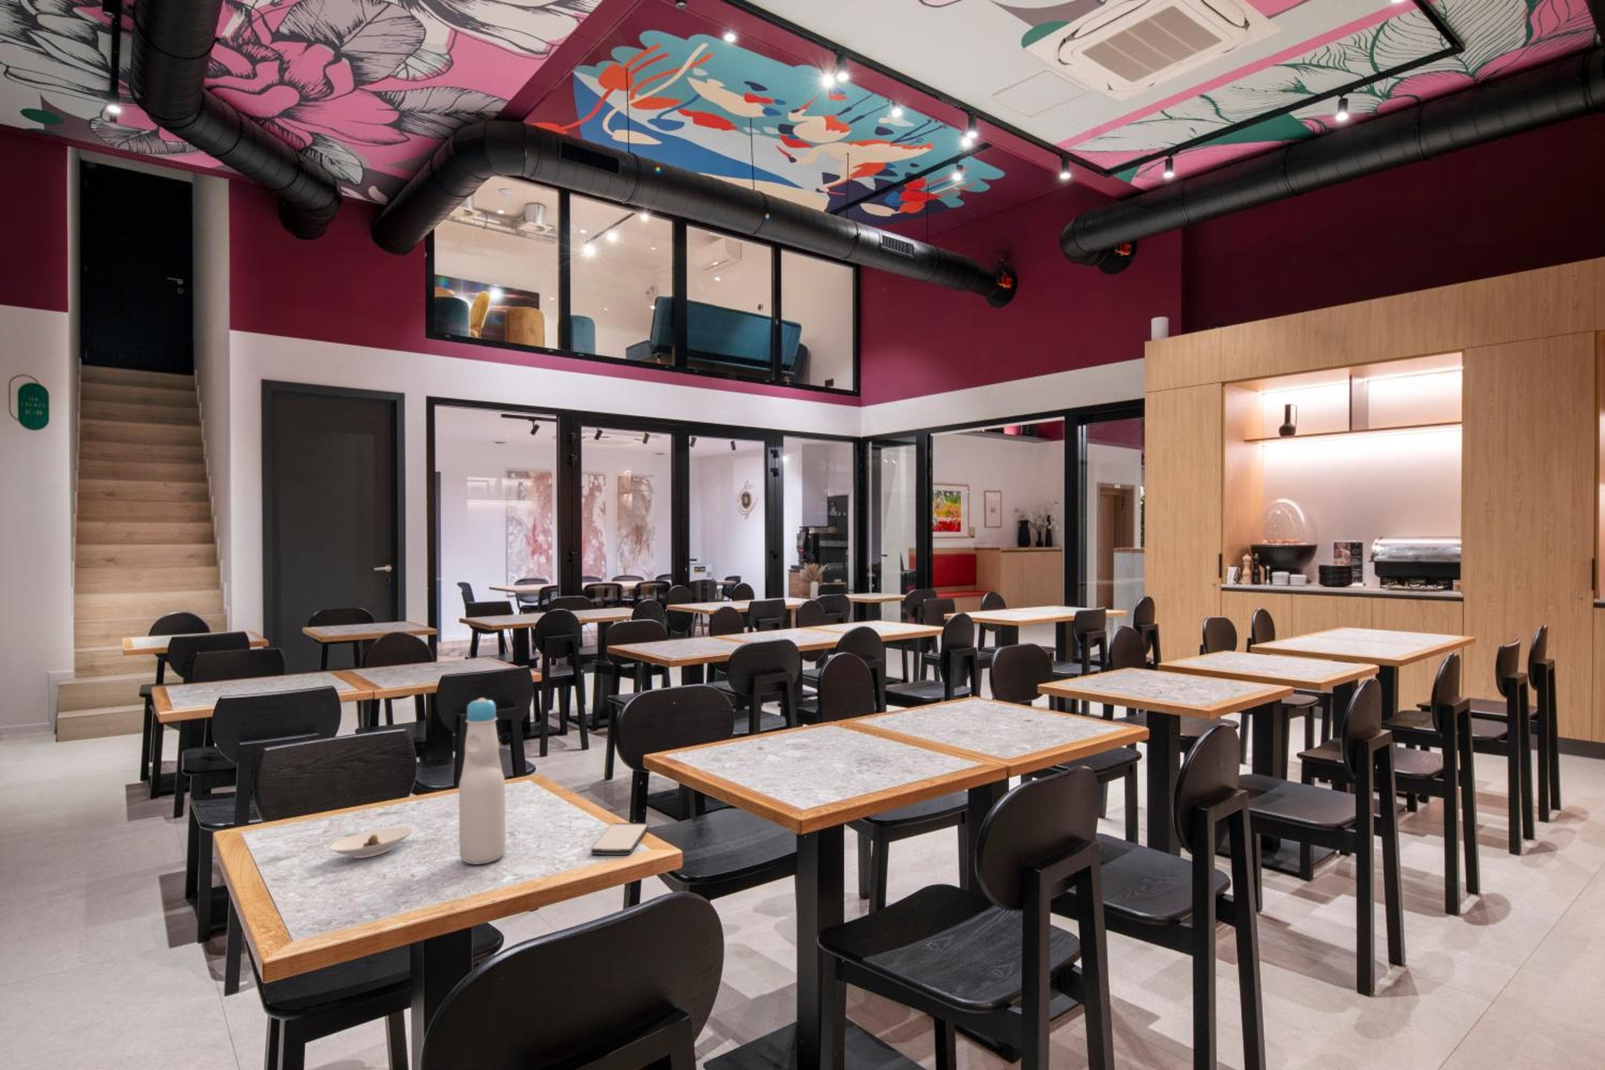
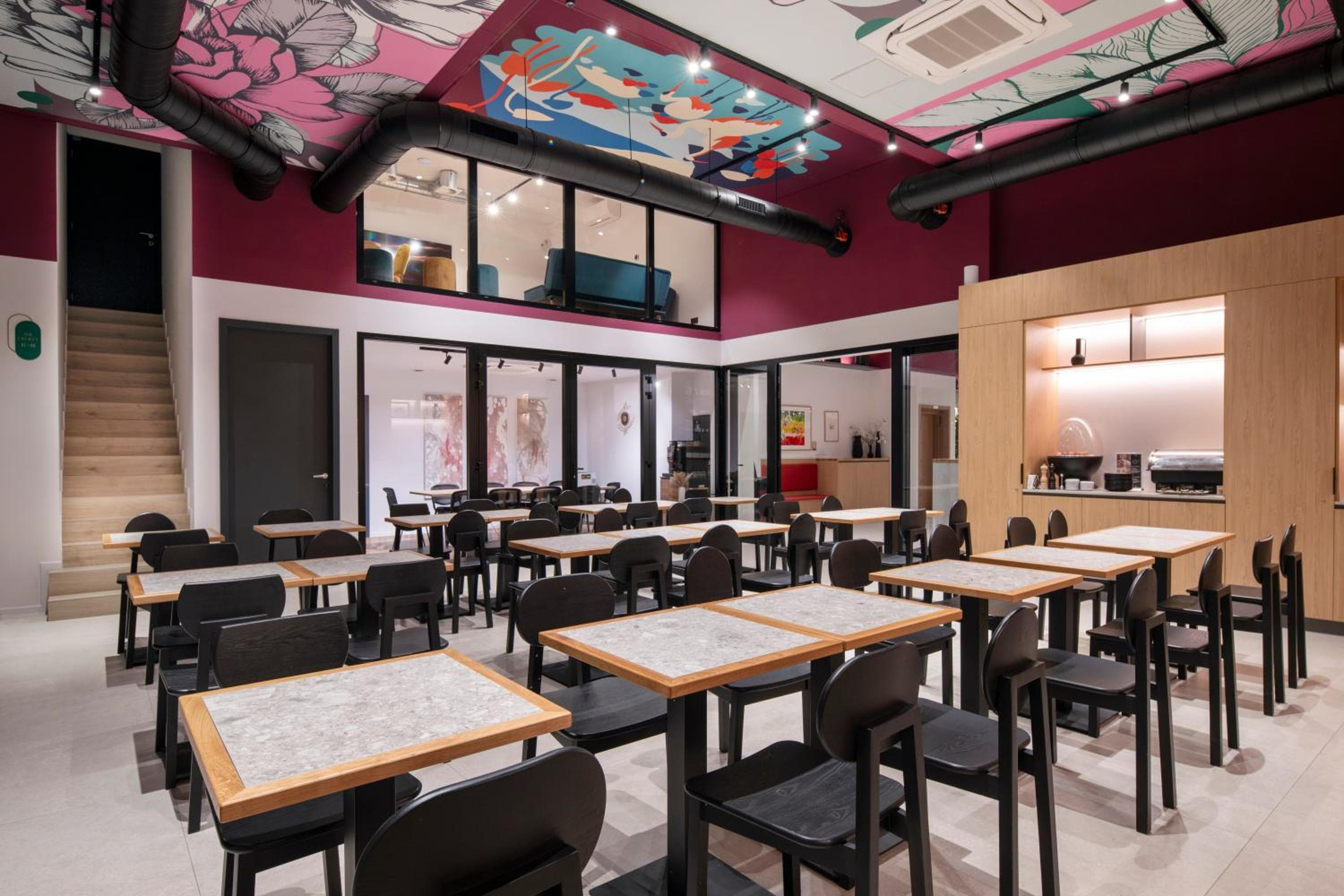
- smartphone [591,823,648,855]
- saucer [328,826,414,859]
- bottle [459,697,506,865]
